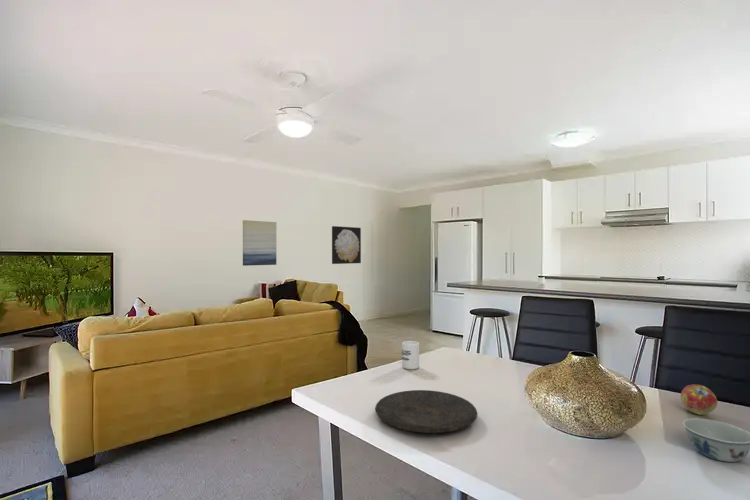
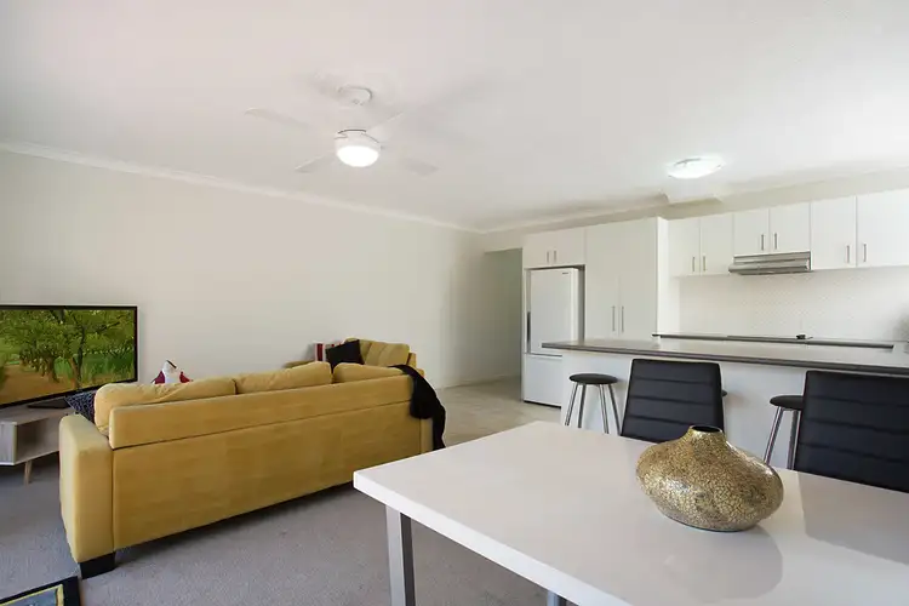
- wall art [242,219,277,267]
- bowl [682,417,750,463]
- fruit [680,383,718,416]
- cup [401,340,420,371]
- wall art [331,225,362,265]
- plate [374,389,479,434]
